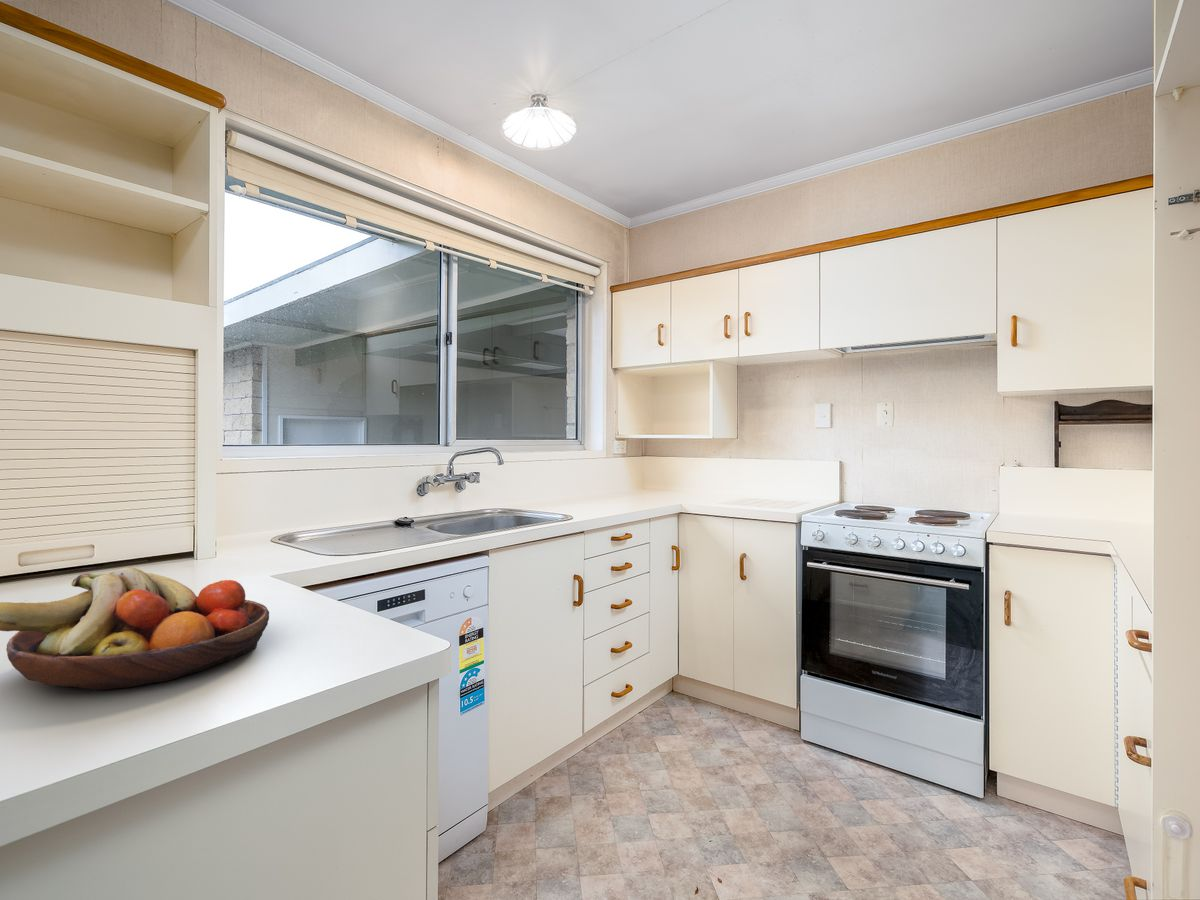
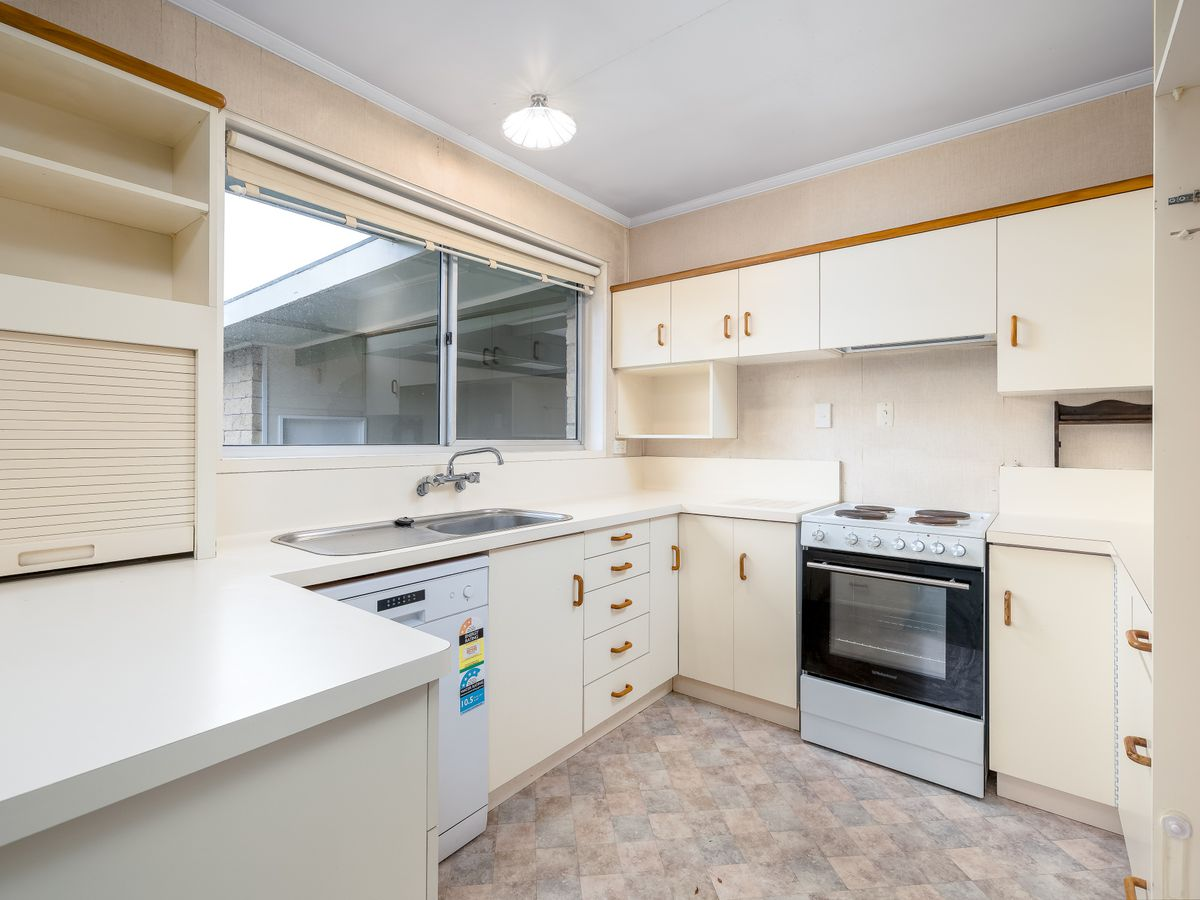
- fruit bowl [0,566,270,691]
